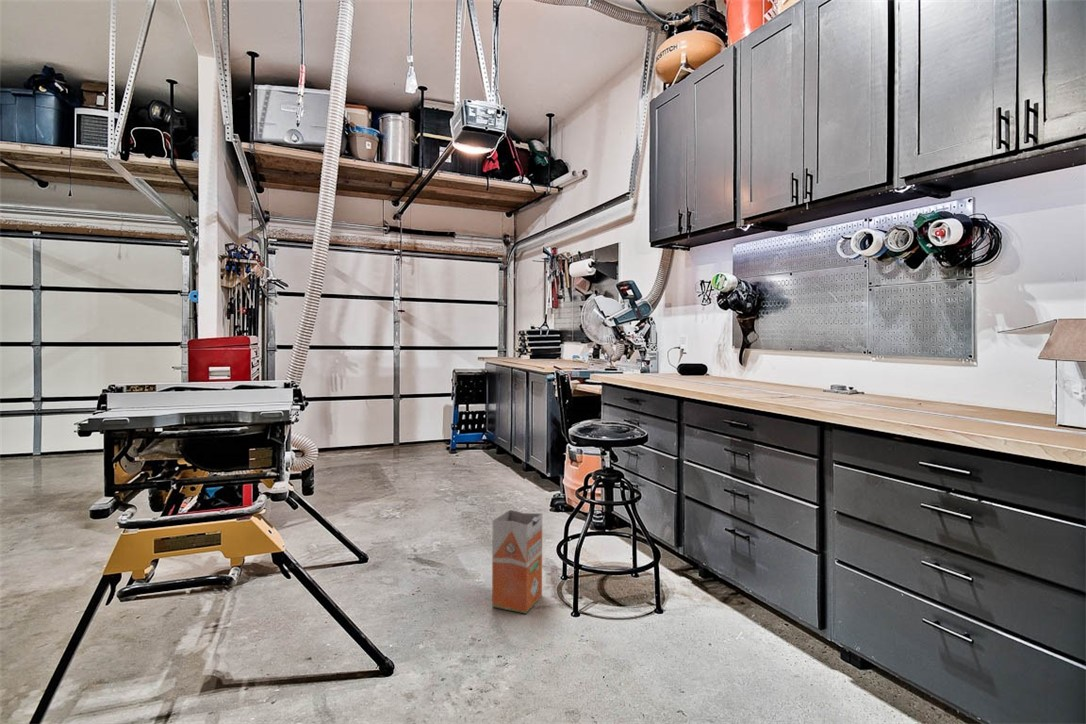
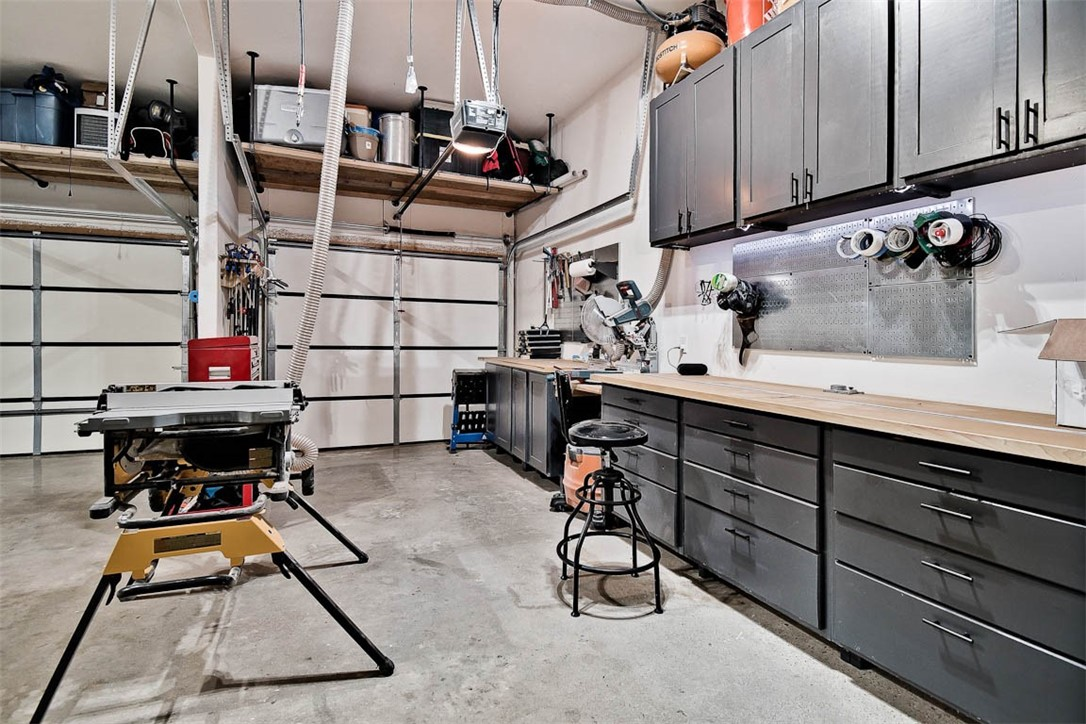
- waste bin [491,509,543,615]
